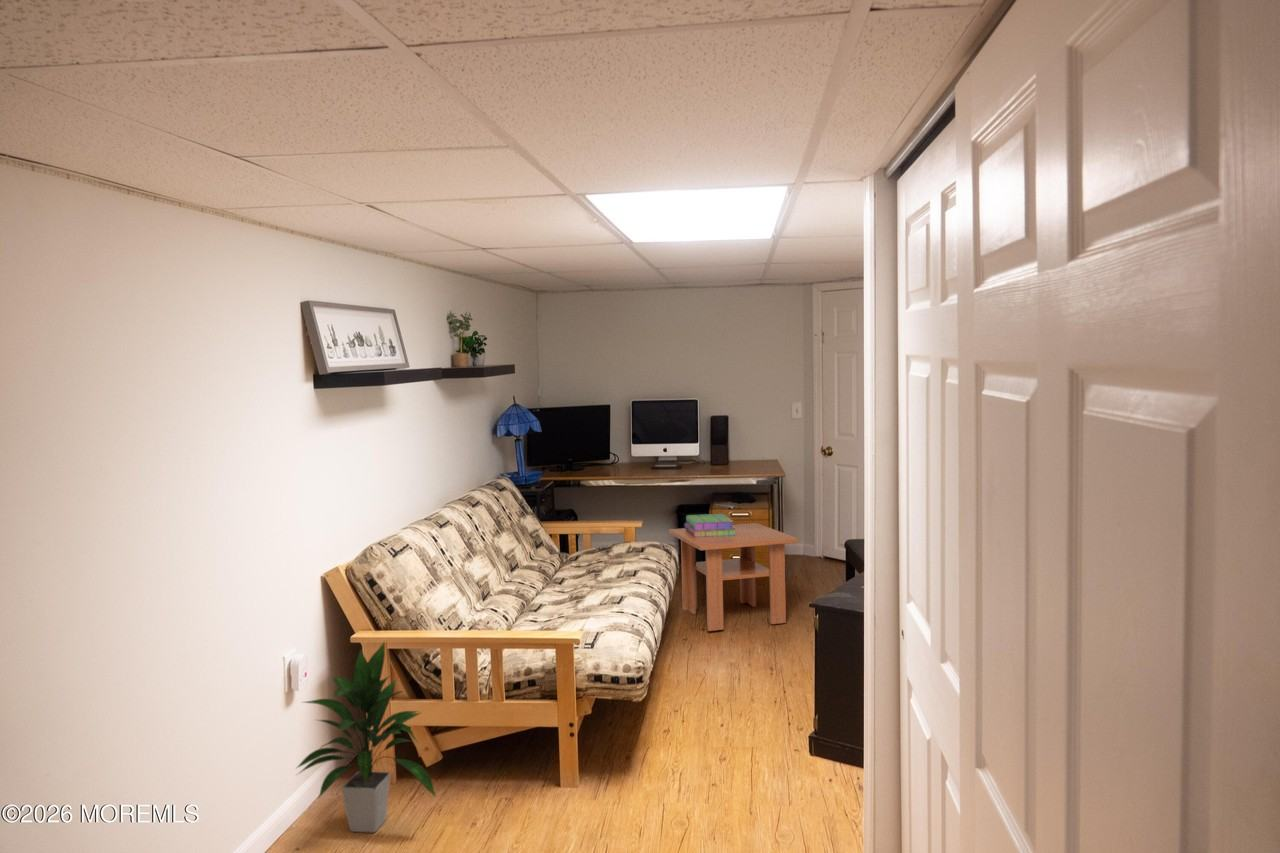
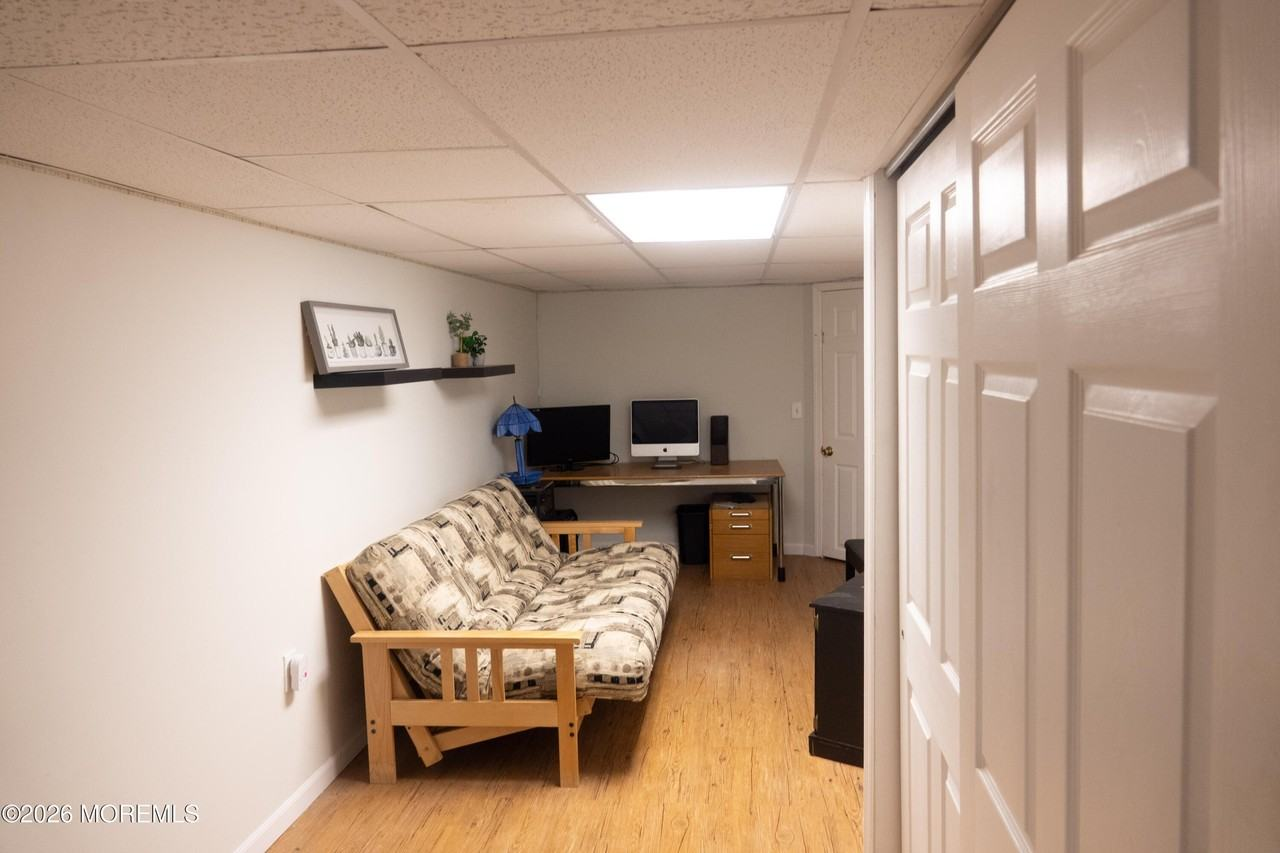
- stack of books [683,513,736,537]
- coffee table [668,522,799,632]
- indoor plant [294,640,437,834]
